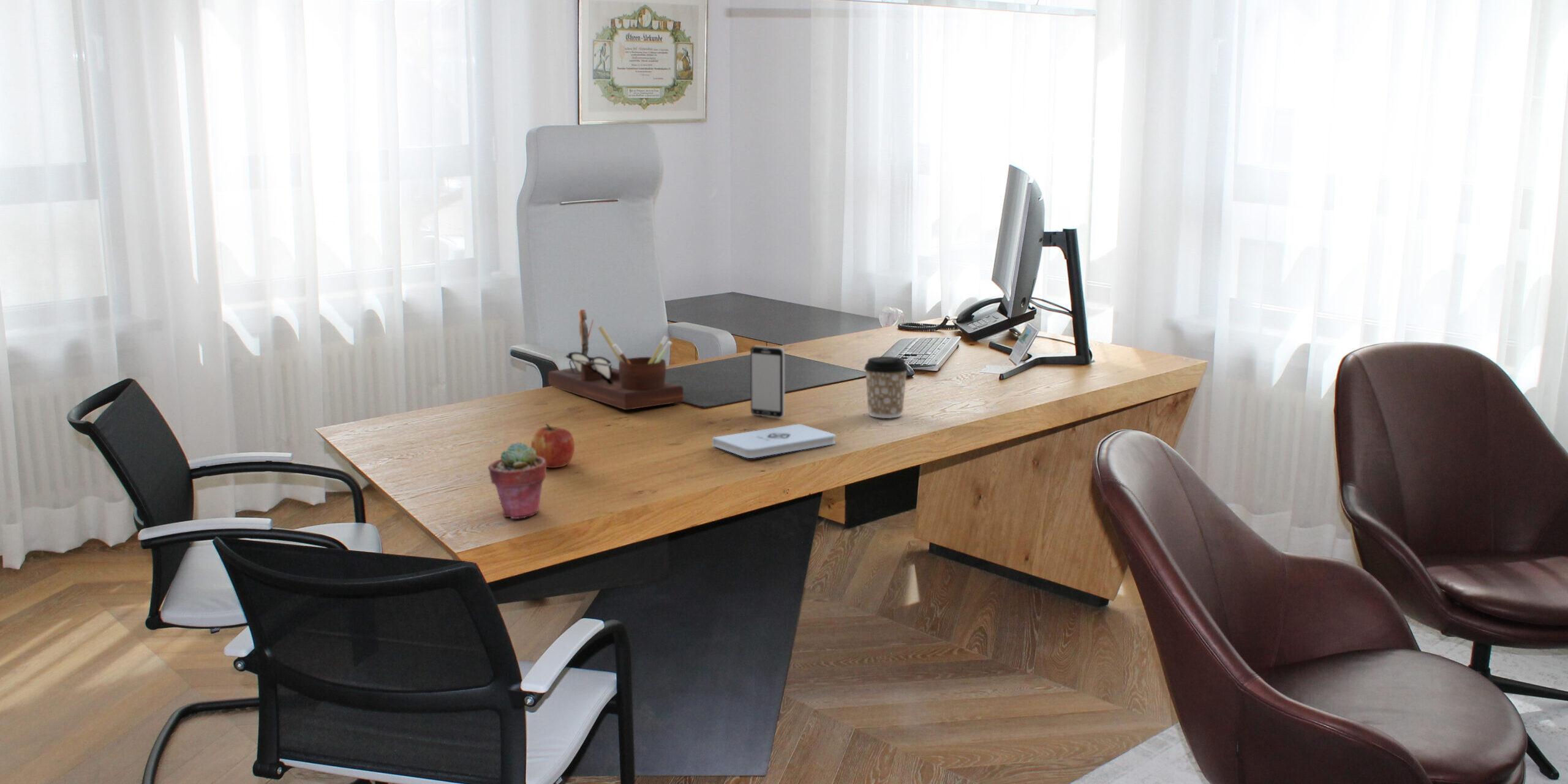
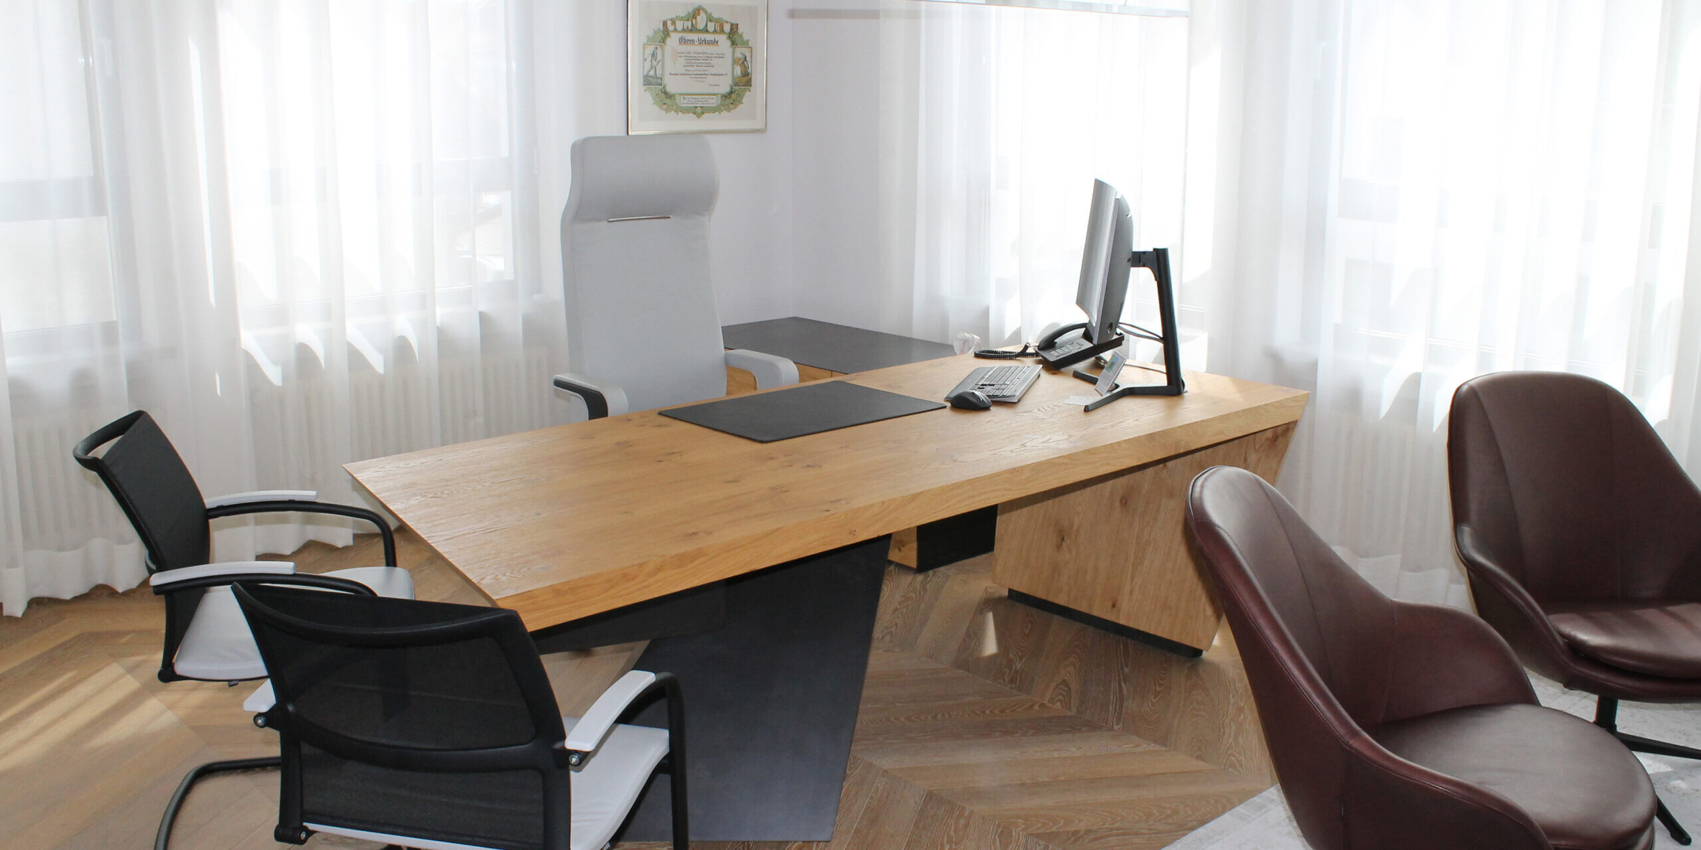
- notepad [712,423,836,459]
- smartphone [750,345,786,418]
- potted succulent [488,441,547,519]
- desk organizer [548,309,684,410]
- coffee cup [864,356,909,419]
- apple [530,423,575,469]
